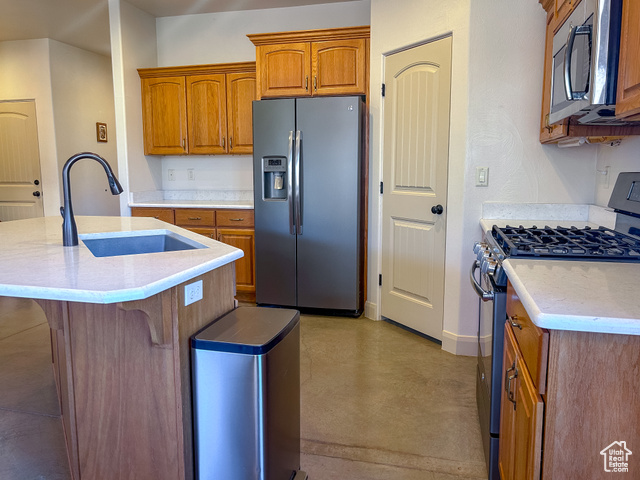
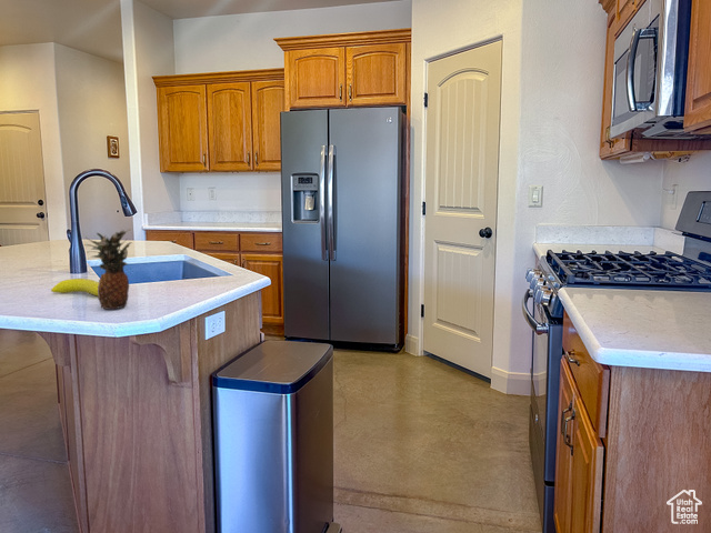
+ fruit [82,228,132,311]
+ banana [50,278,99,298]
